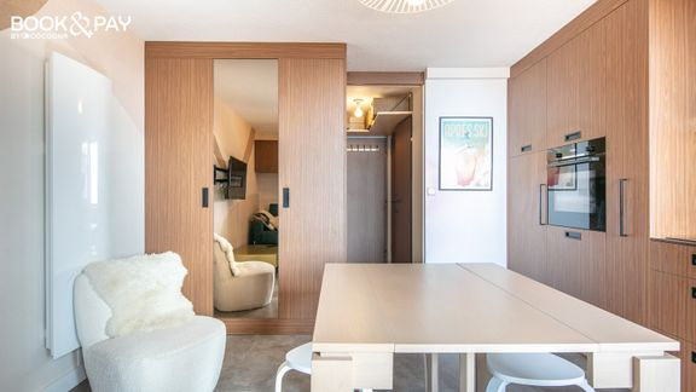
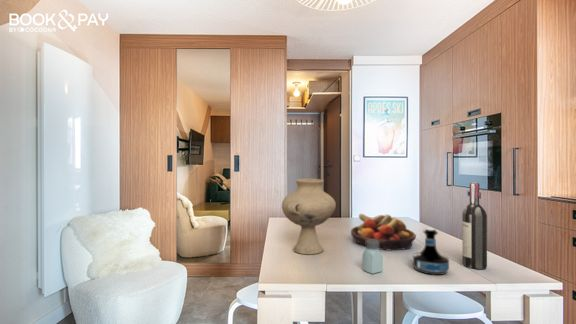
+ vase [281,178,337,255]
+ fruit bowl [350,213,417,251]
+ wine bottle [461,182,488,270]
+ saltshaker [361,240,384,275]
+ tequila bottle [412,227,450,276]
